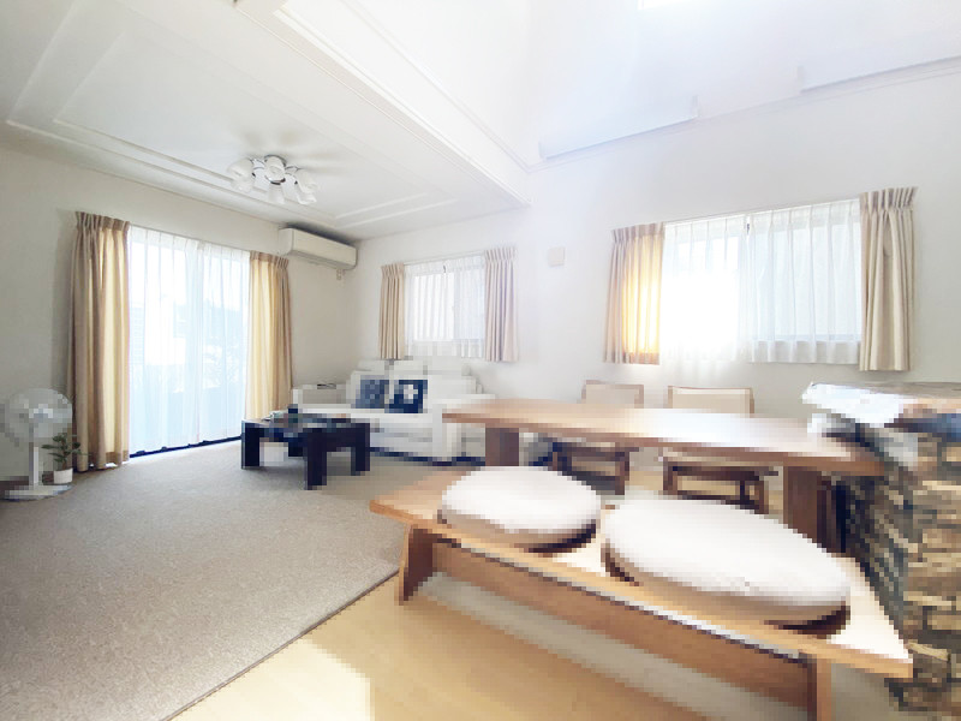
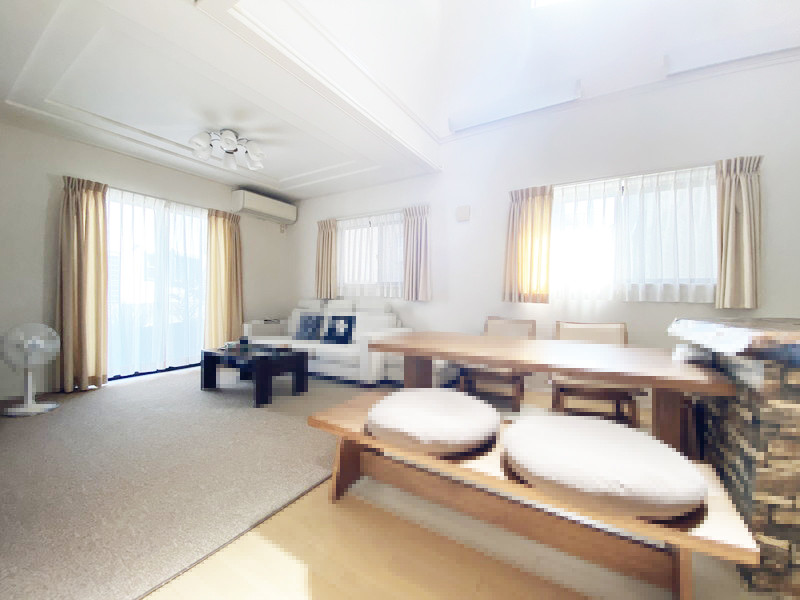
- potted plant [40,434,92,485]
